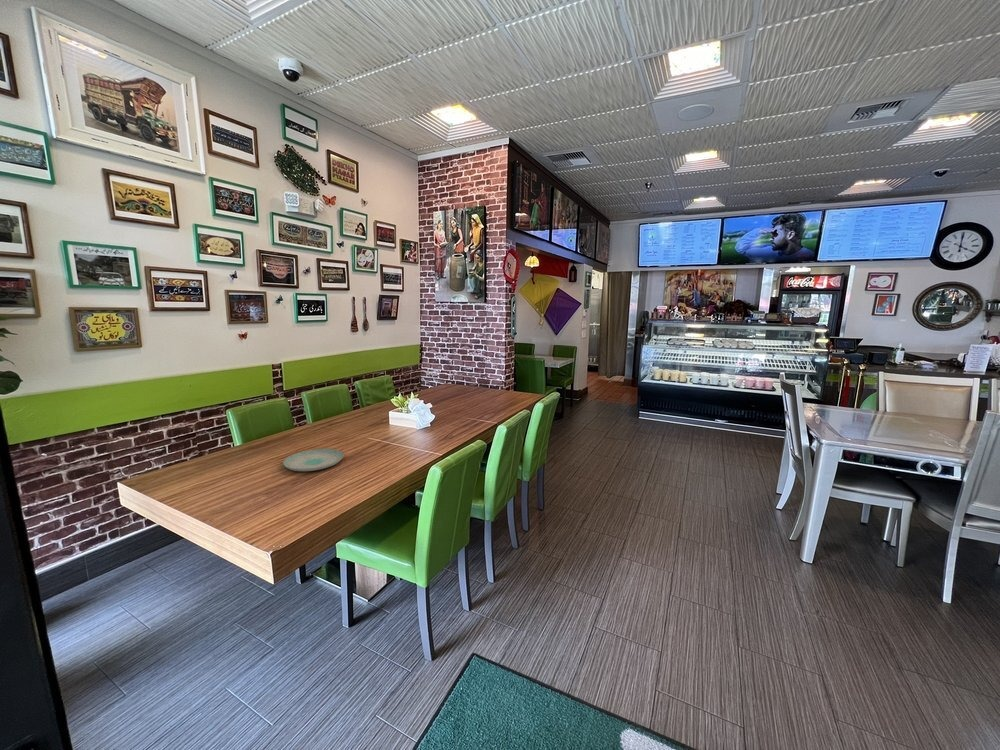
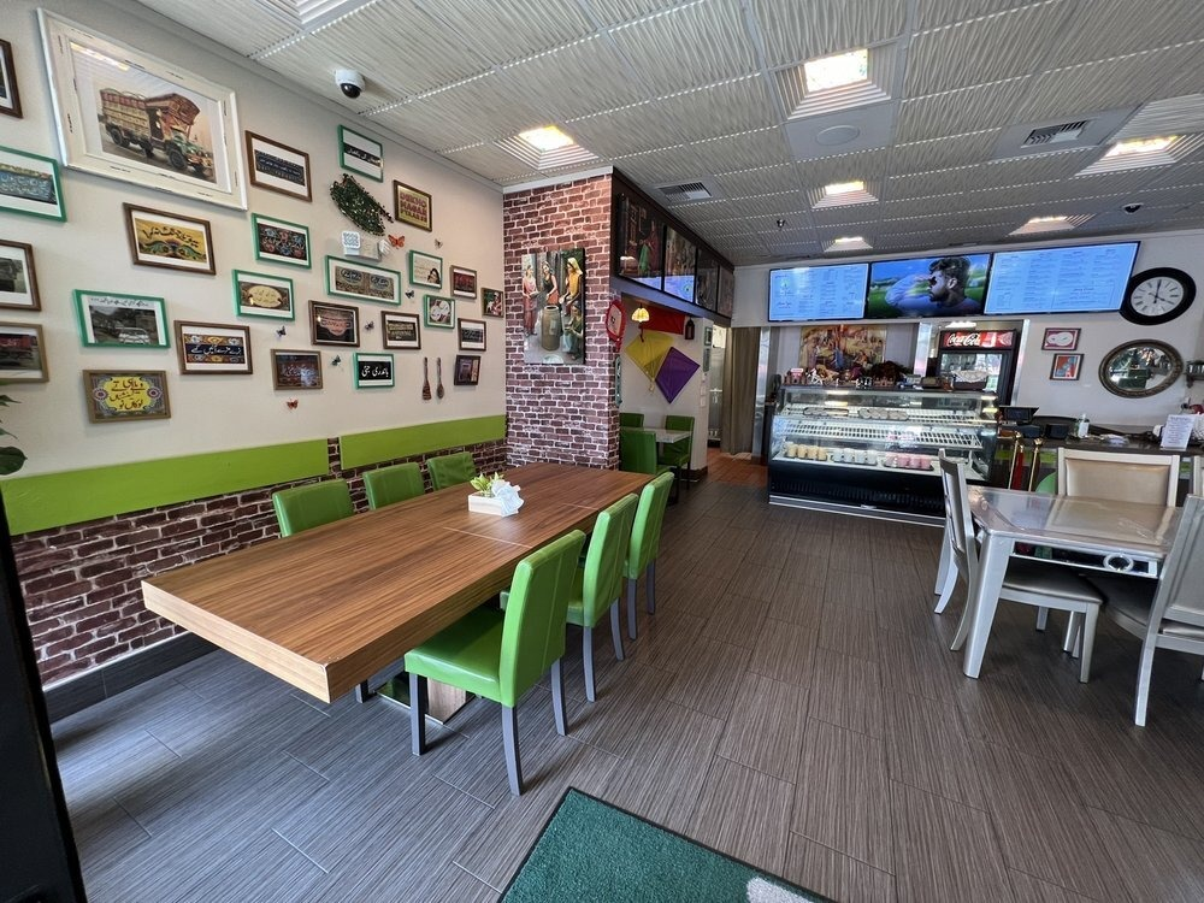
- plate [282,448,345,472]
